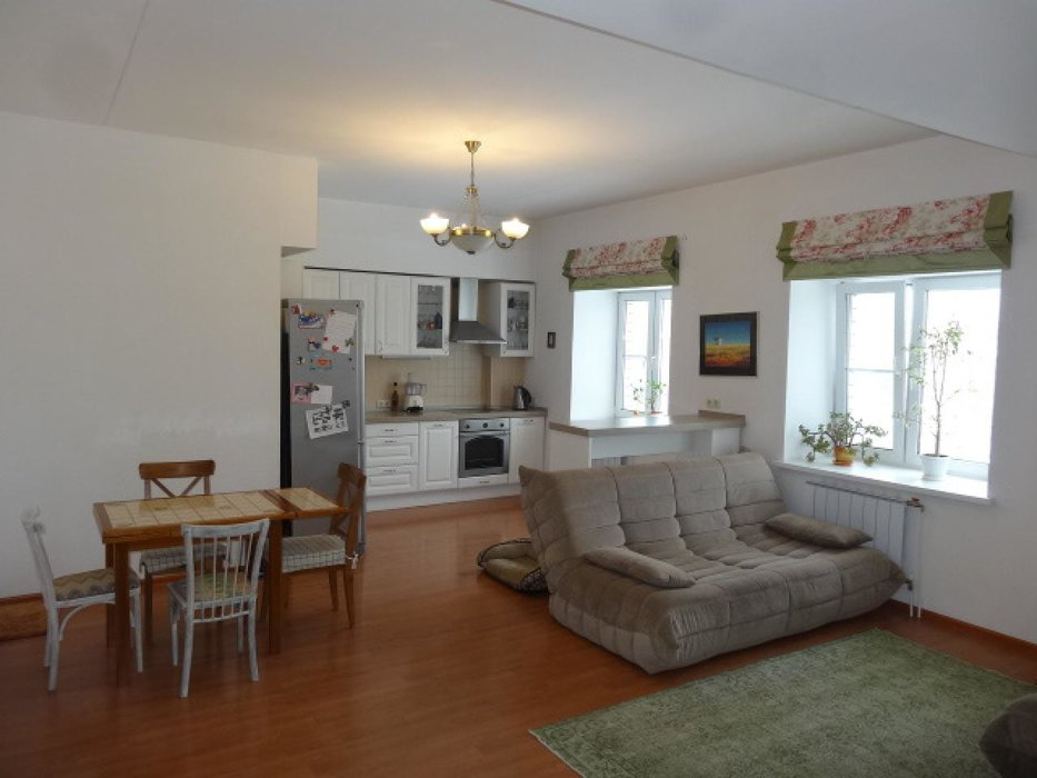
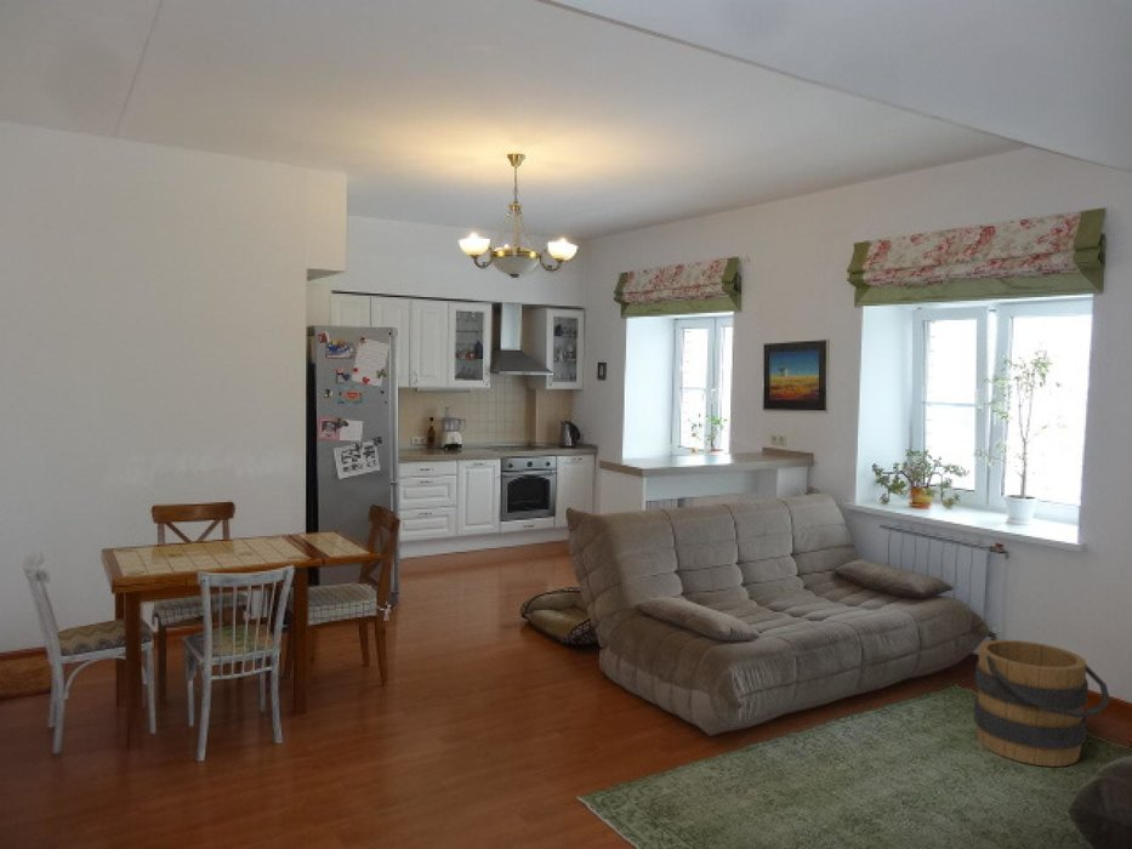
+ bucket [973,639,1111,768]
